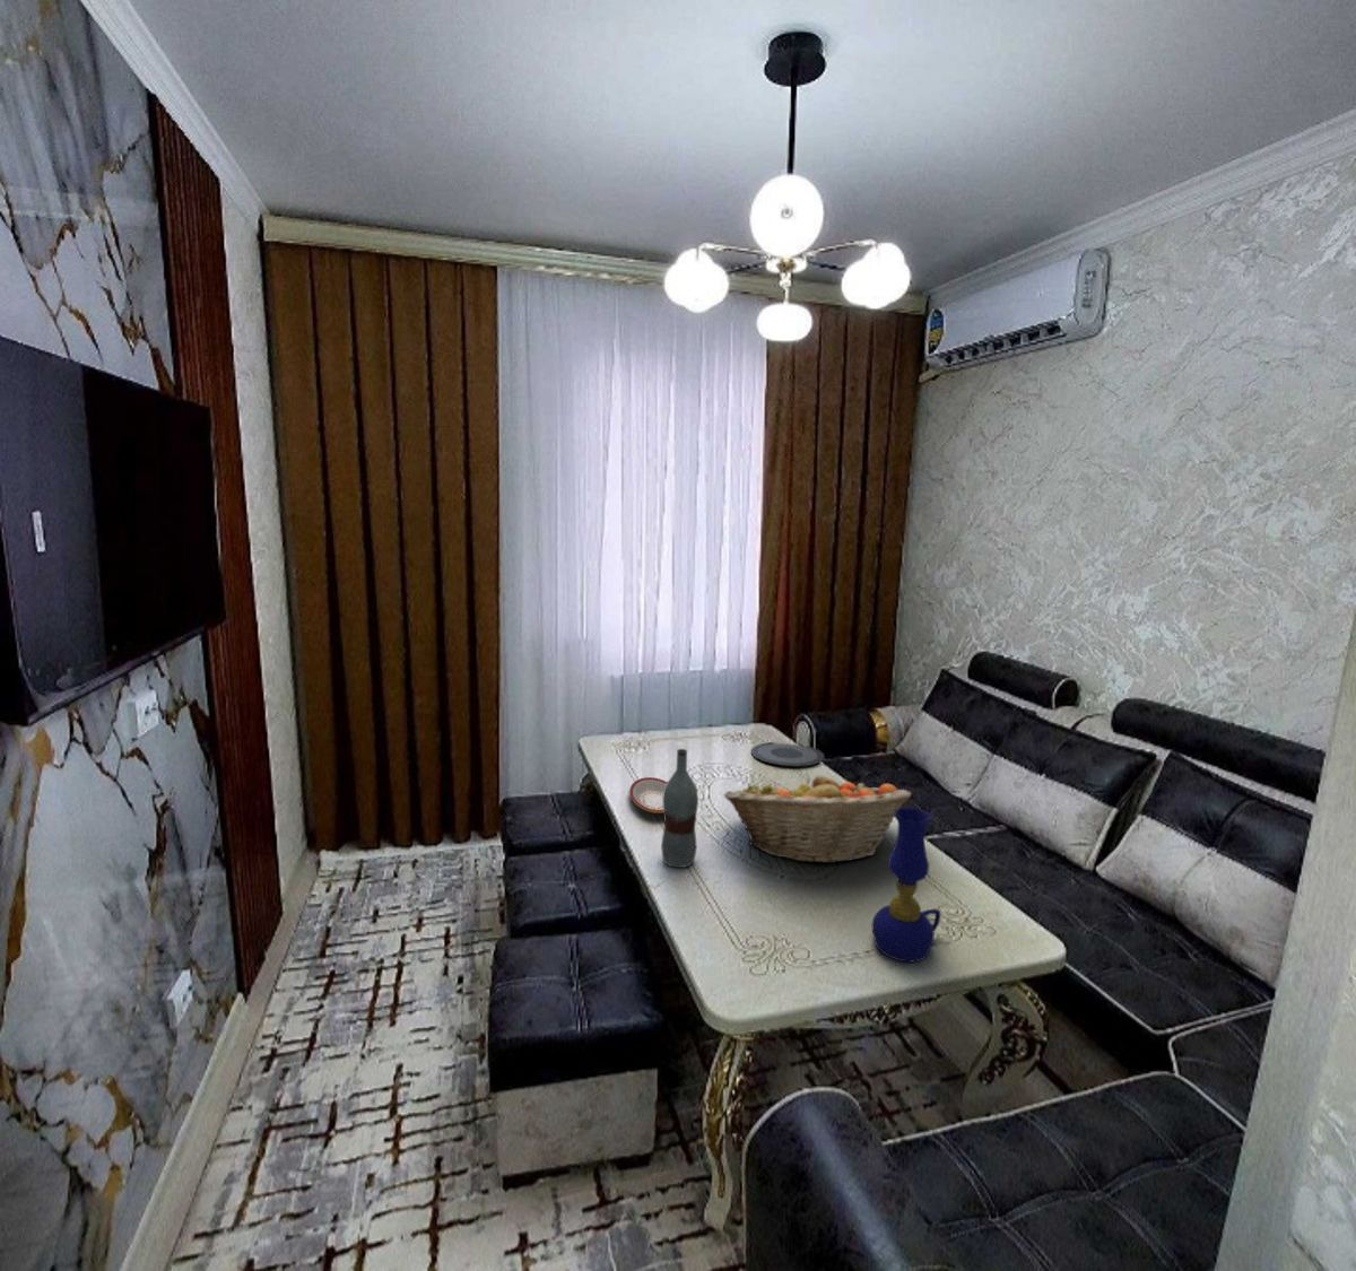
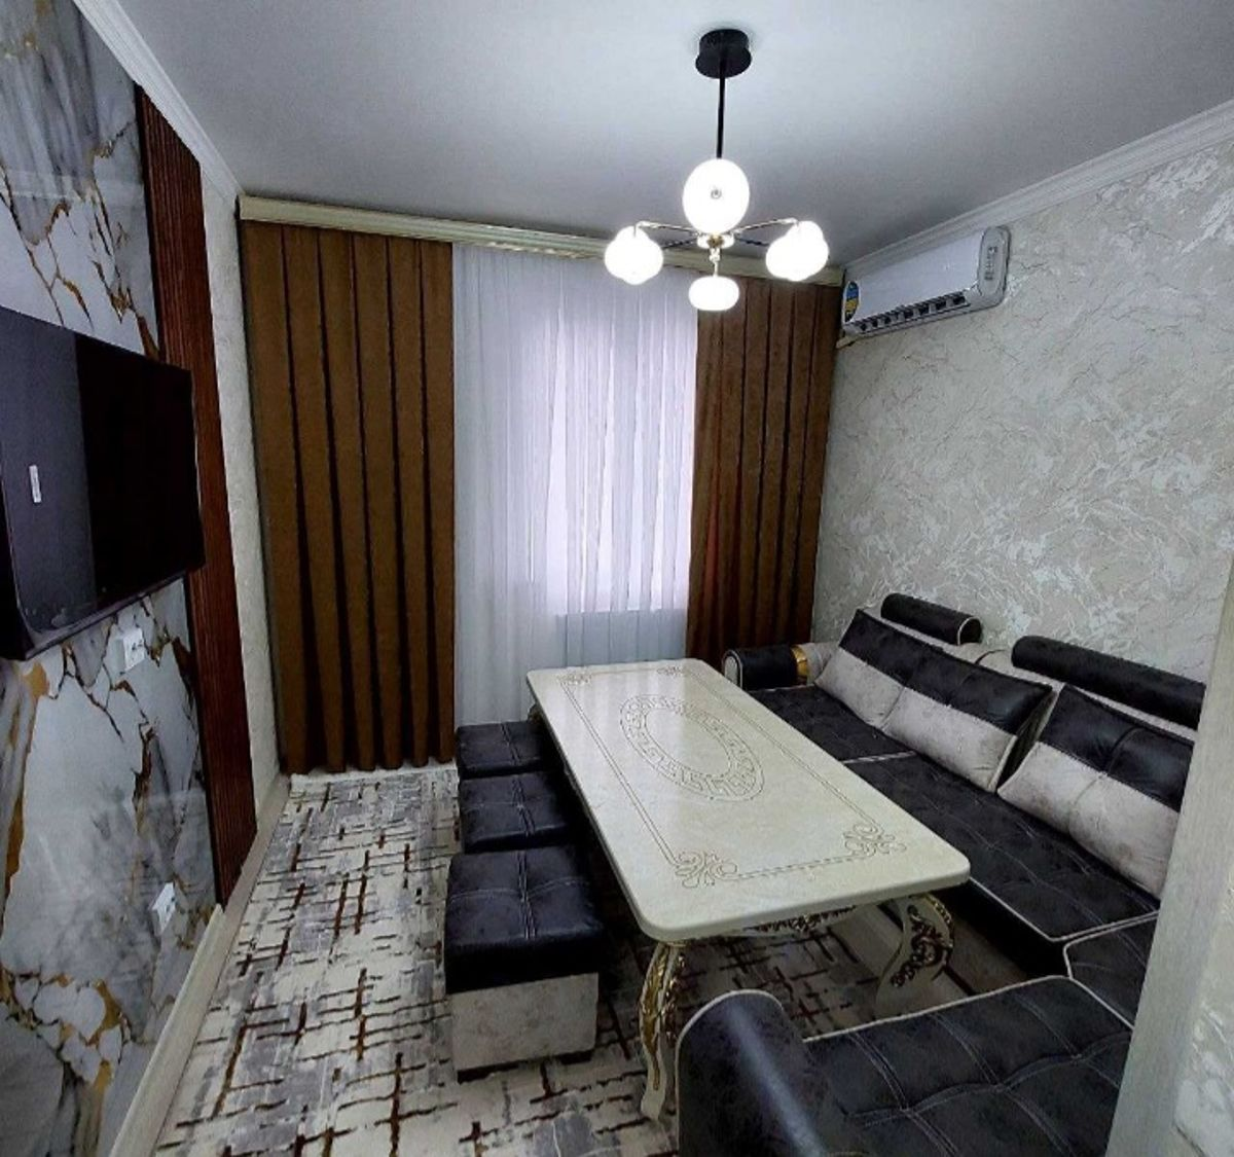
- oil lamp [871,805,941,963]
- fruit basket [723,772,912,865]
- plate [750,741,826,767]
- bottle [659,748,699,868]
- plate [628,776,668,815]
